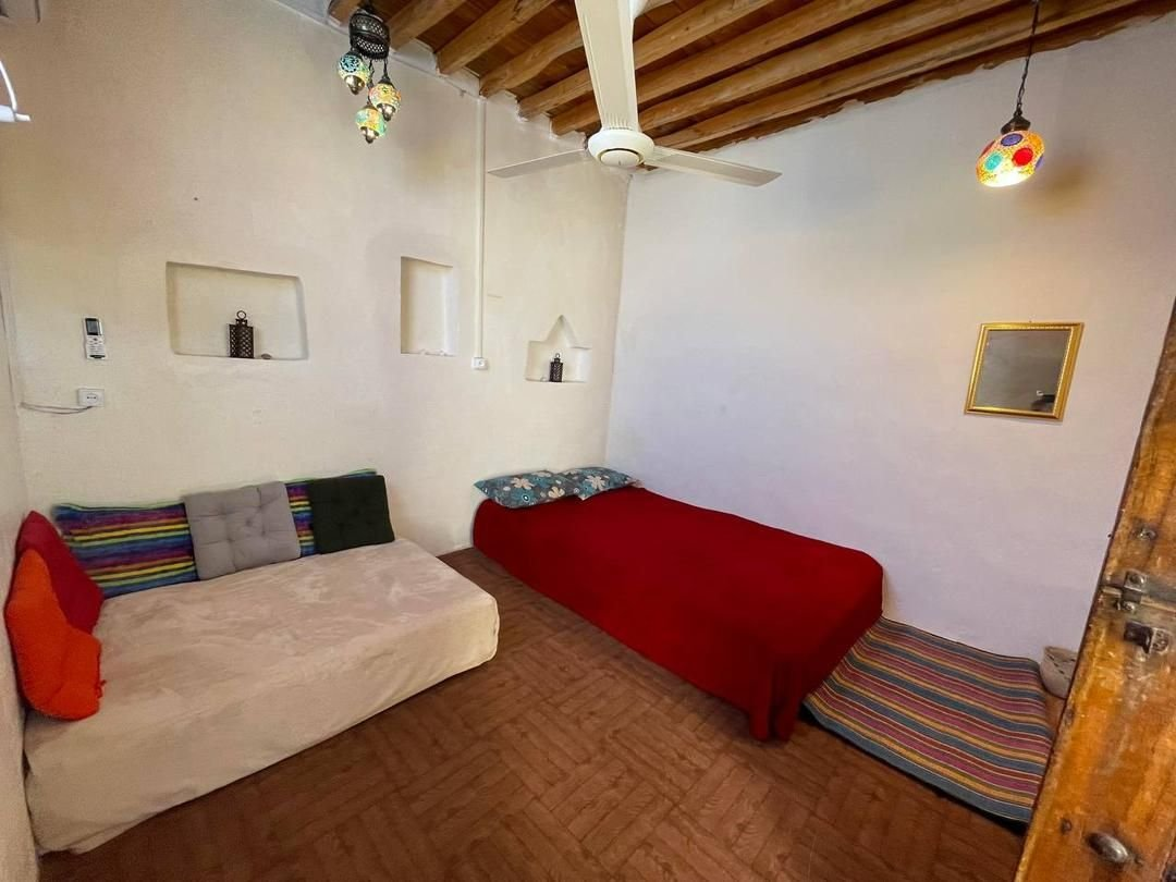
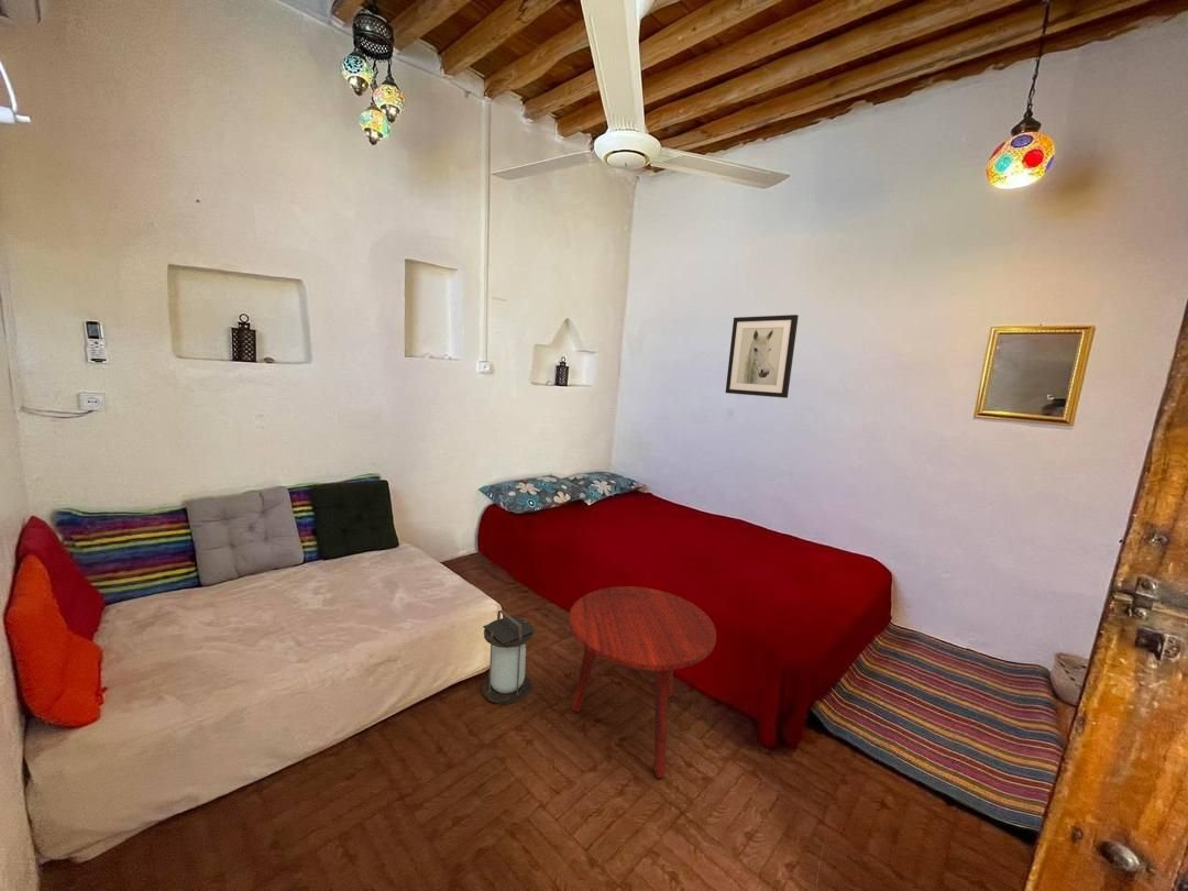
+ lantern [481,608,537,705]
+ side table [568,585,717,779]
+ wall art [725,314,800,399]
